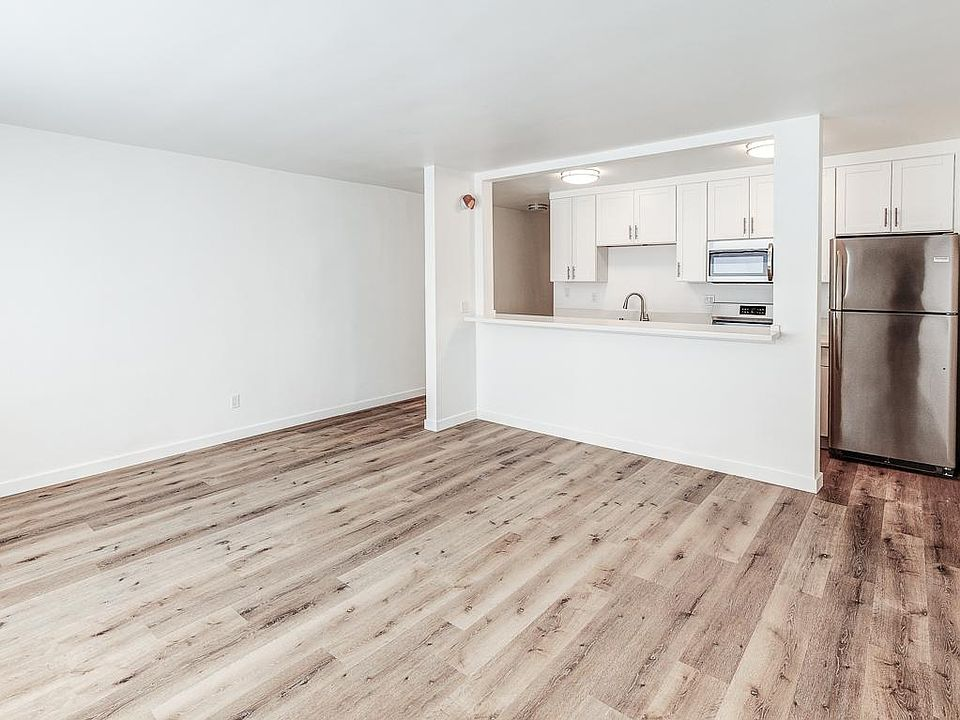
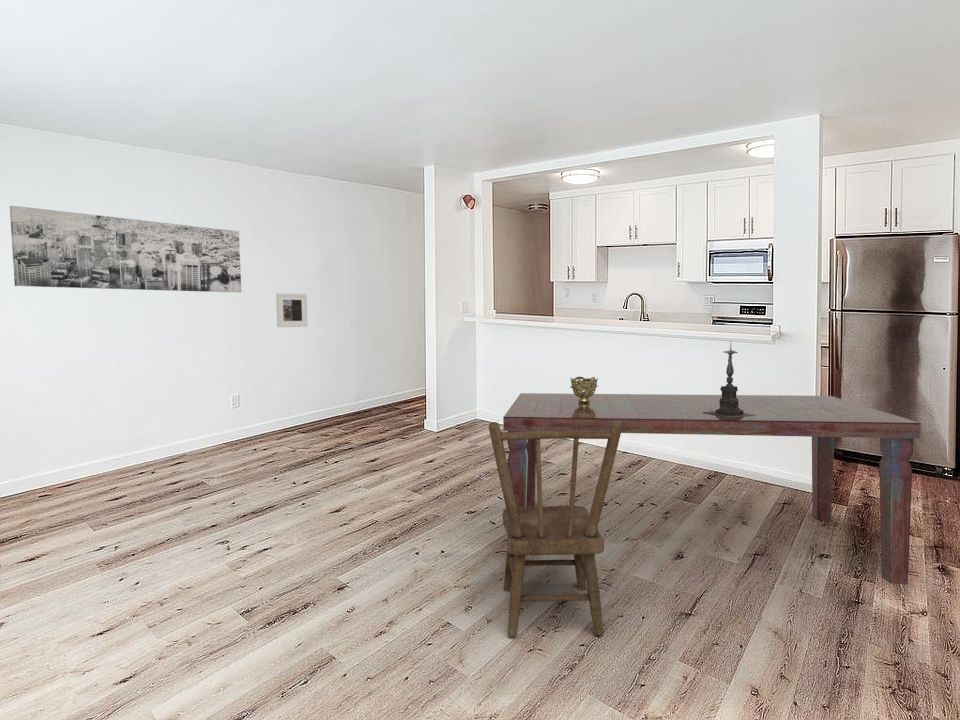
+ wall art [9,205,242,294]
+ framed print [275,292,309,328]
+ dining table [502,392,922,585]
+ dining chair [488,421,623,637]
+ decorative bowl [569,376,599,403]
+ candle holder [704,341,756,418]
